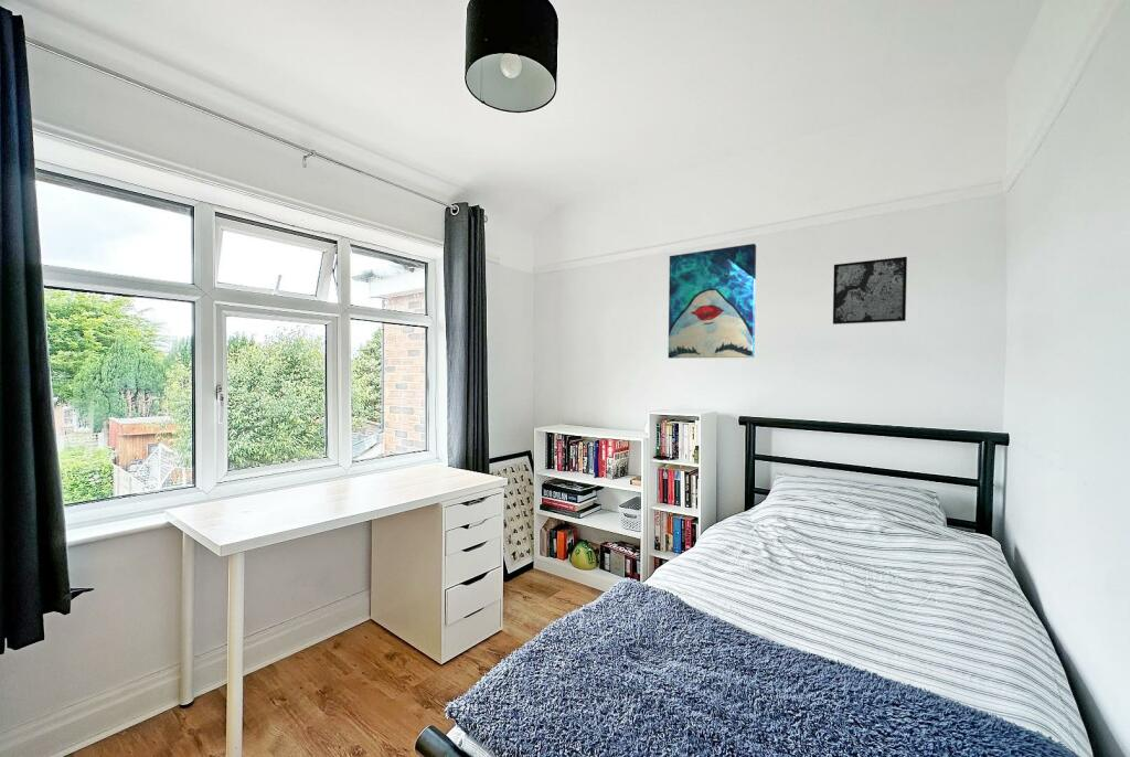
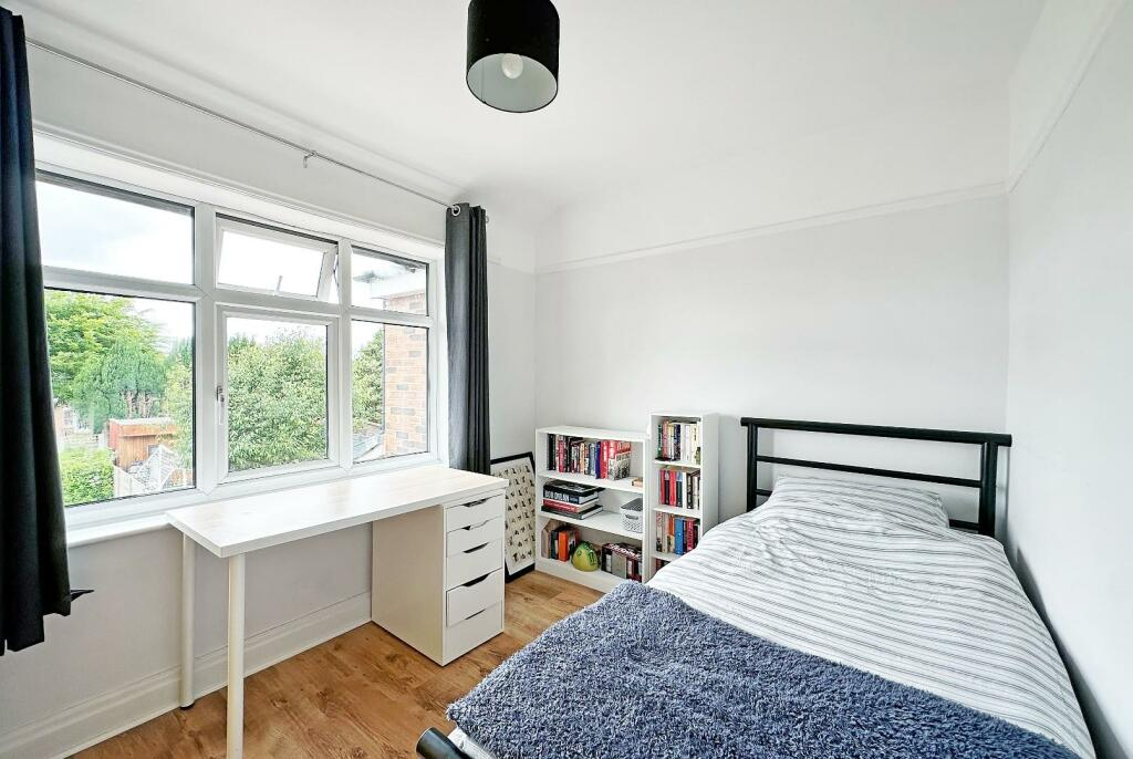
- wall art [832,256,908,326]
- wall art [668,243,757,360]
